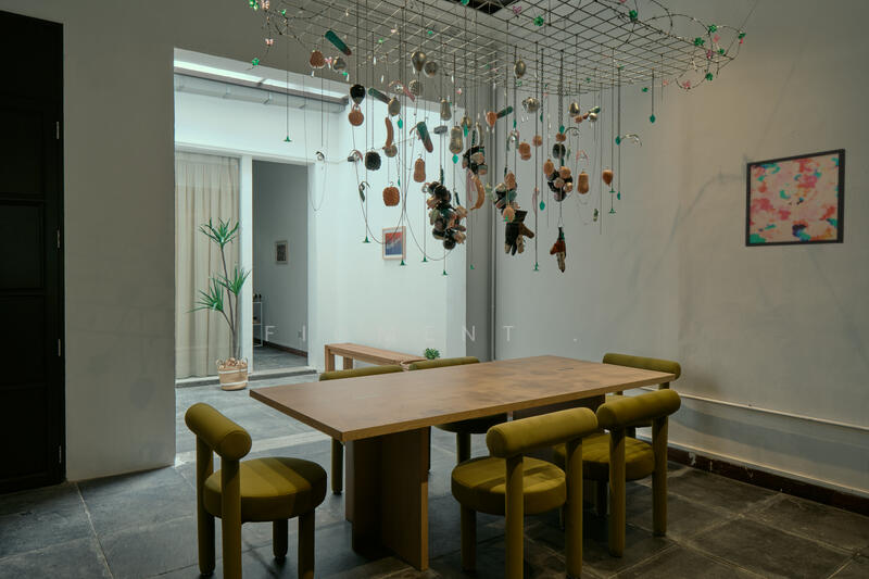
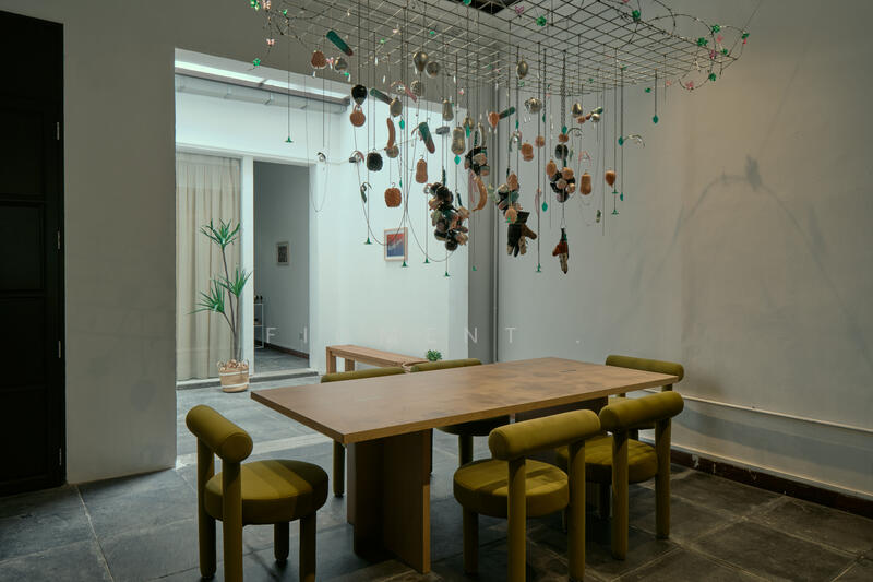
- wall art [744,148,846,248]
